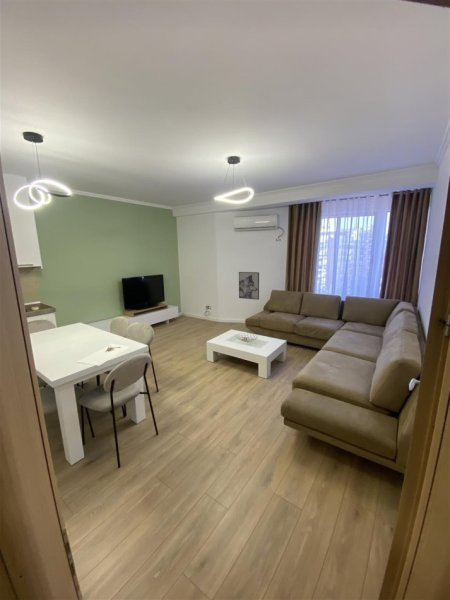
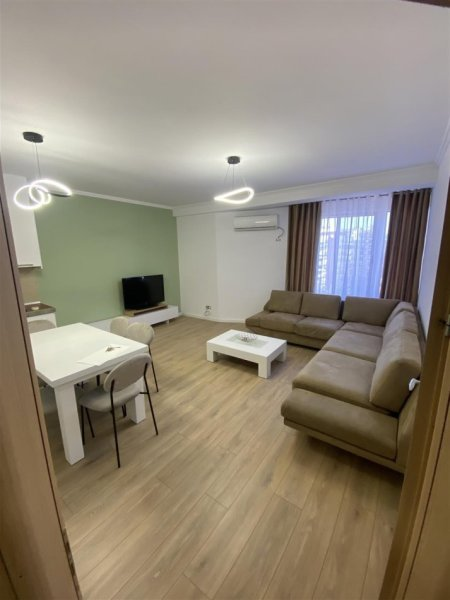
- wall art [238,271,260,301]
